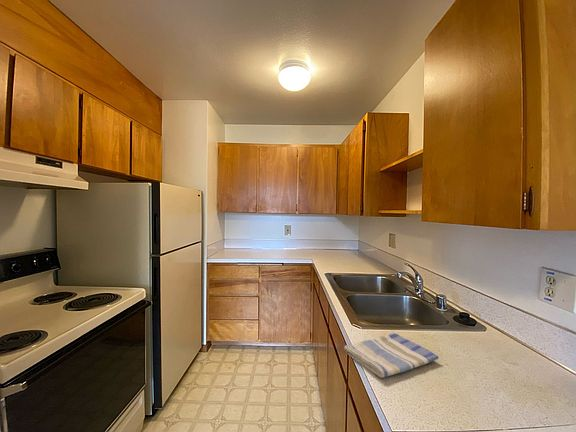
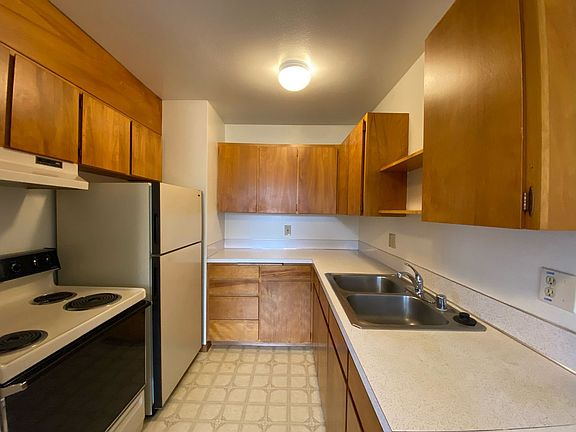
- dish towel [343,332,439,379]
